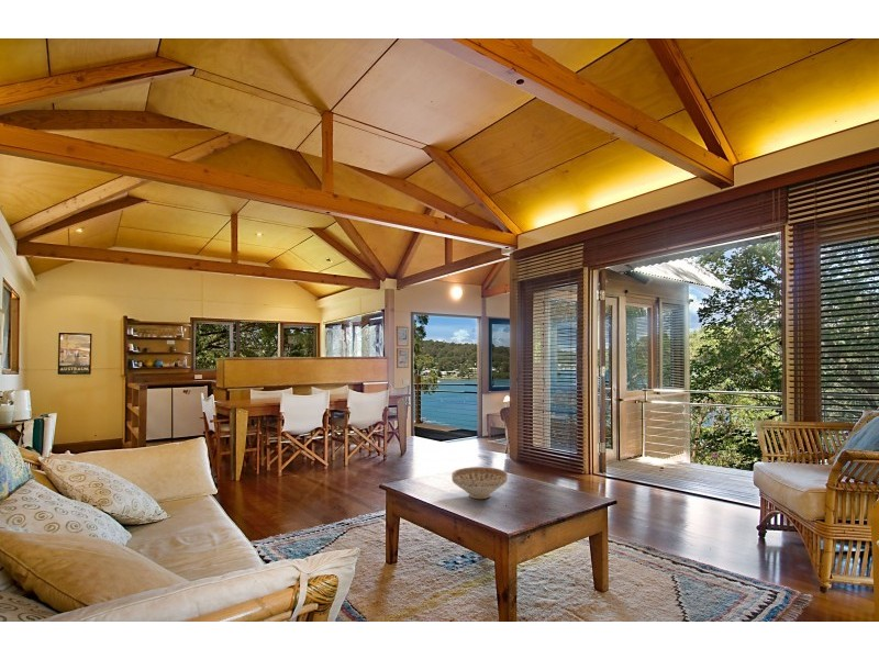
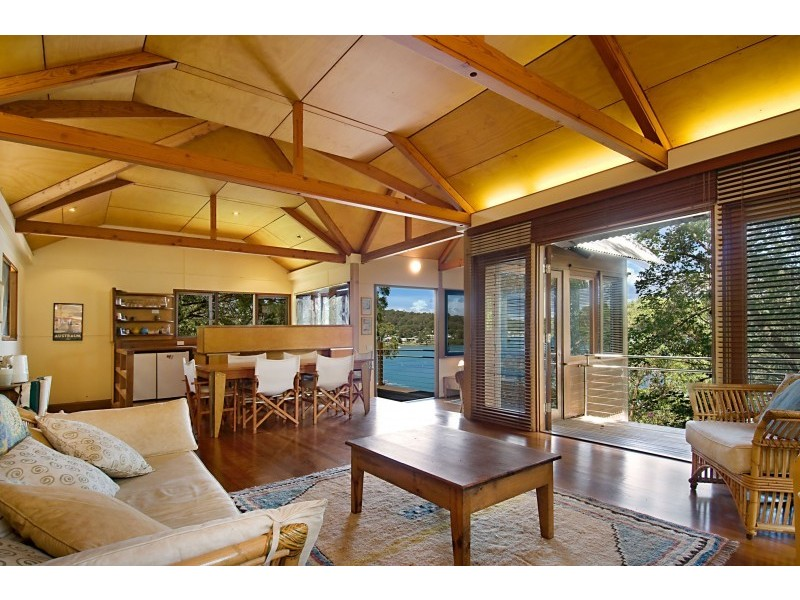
- decorative bowl [450,466,509,500]
